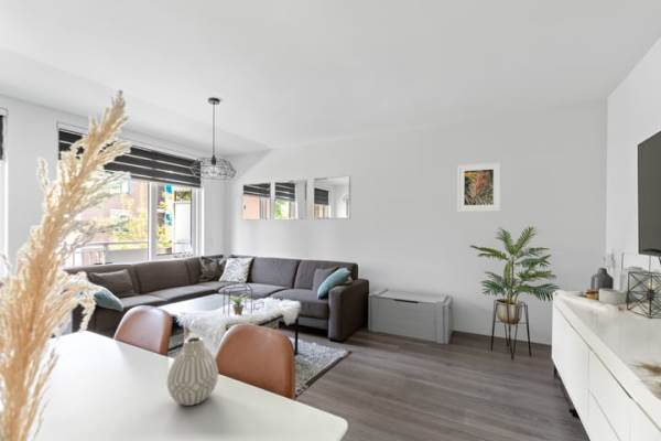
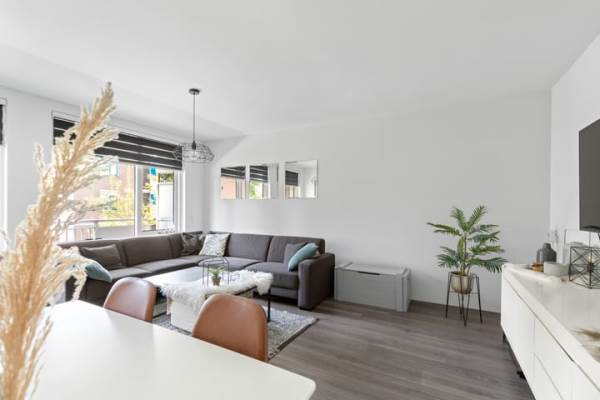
- vase [166,336,219,407]
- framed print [456,161,501,213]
